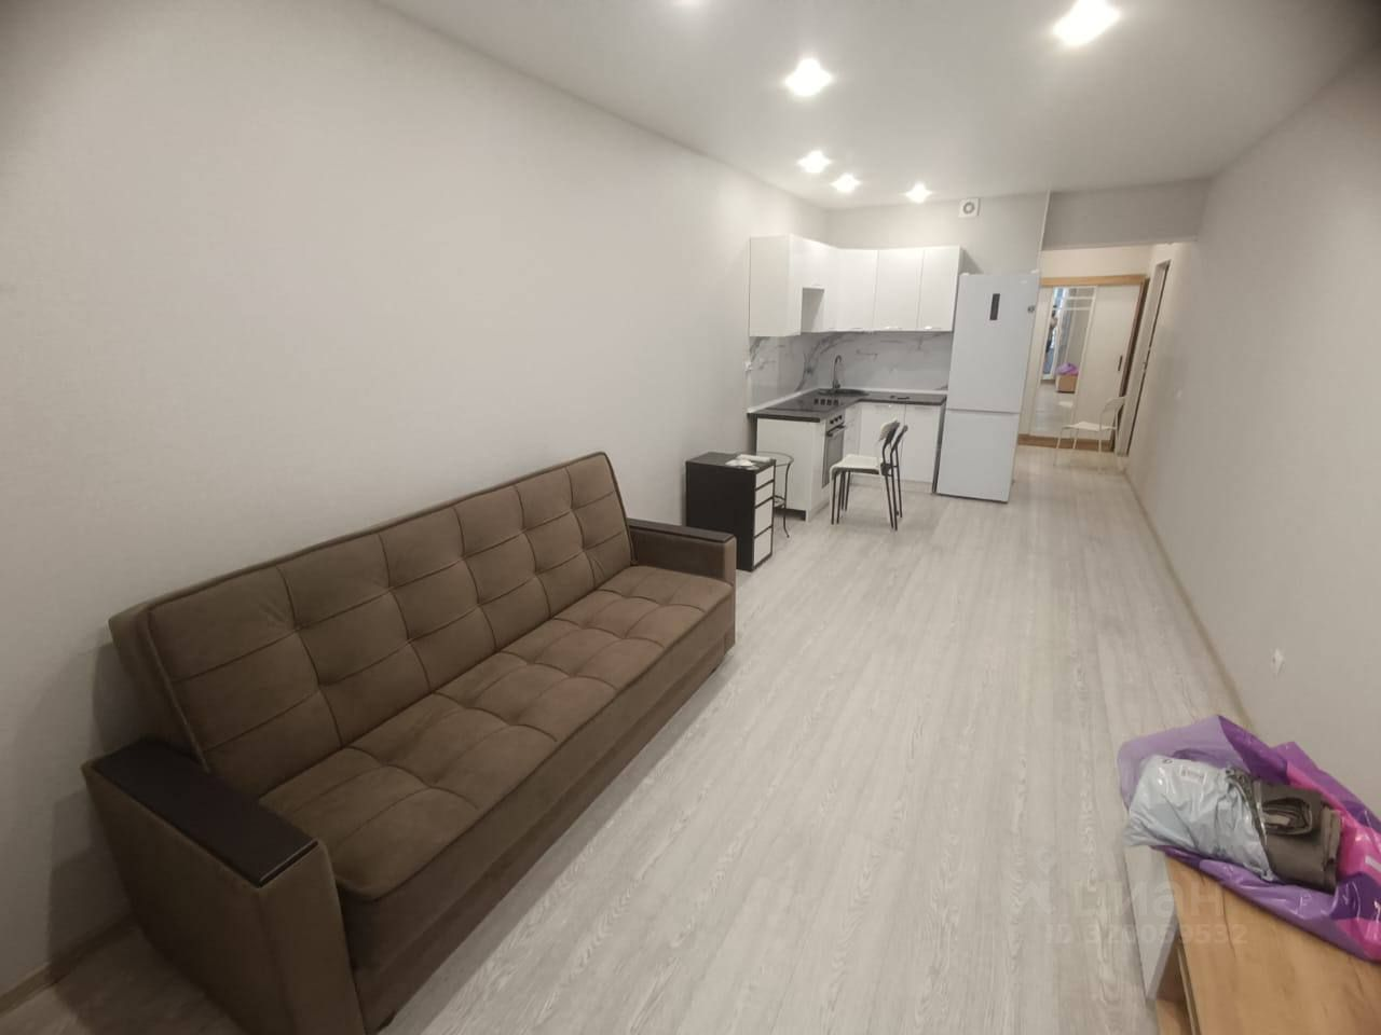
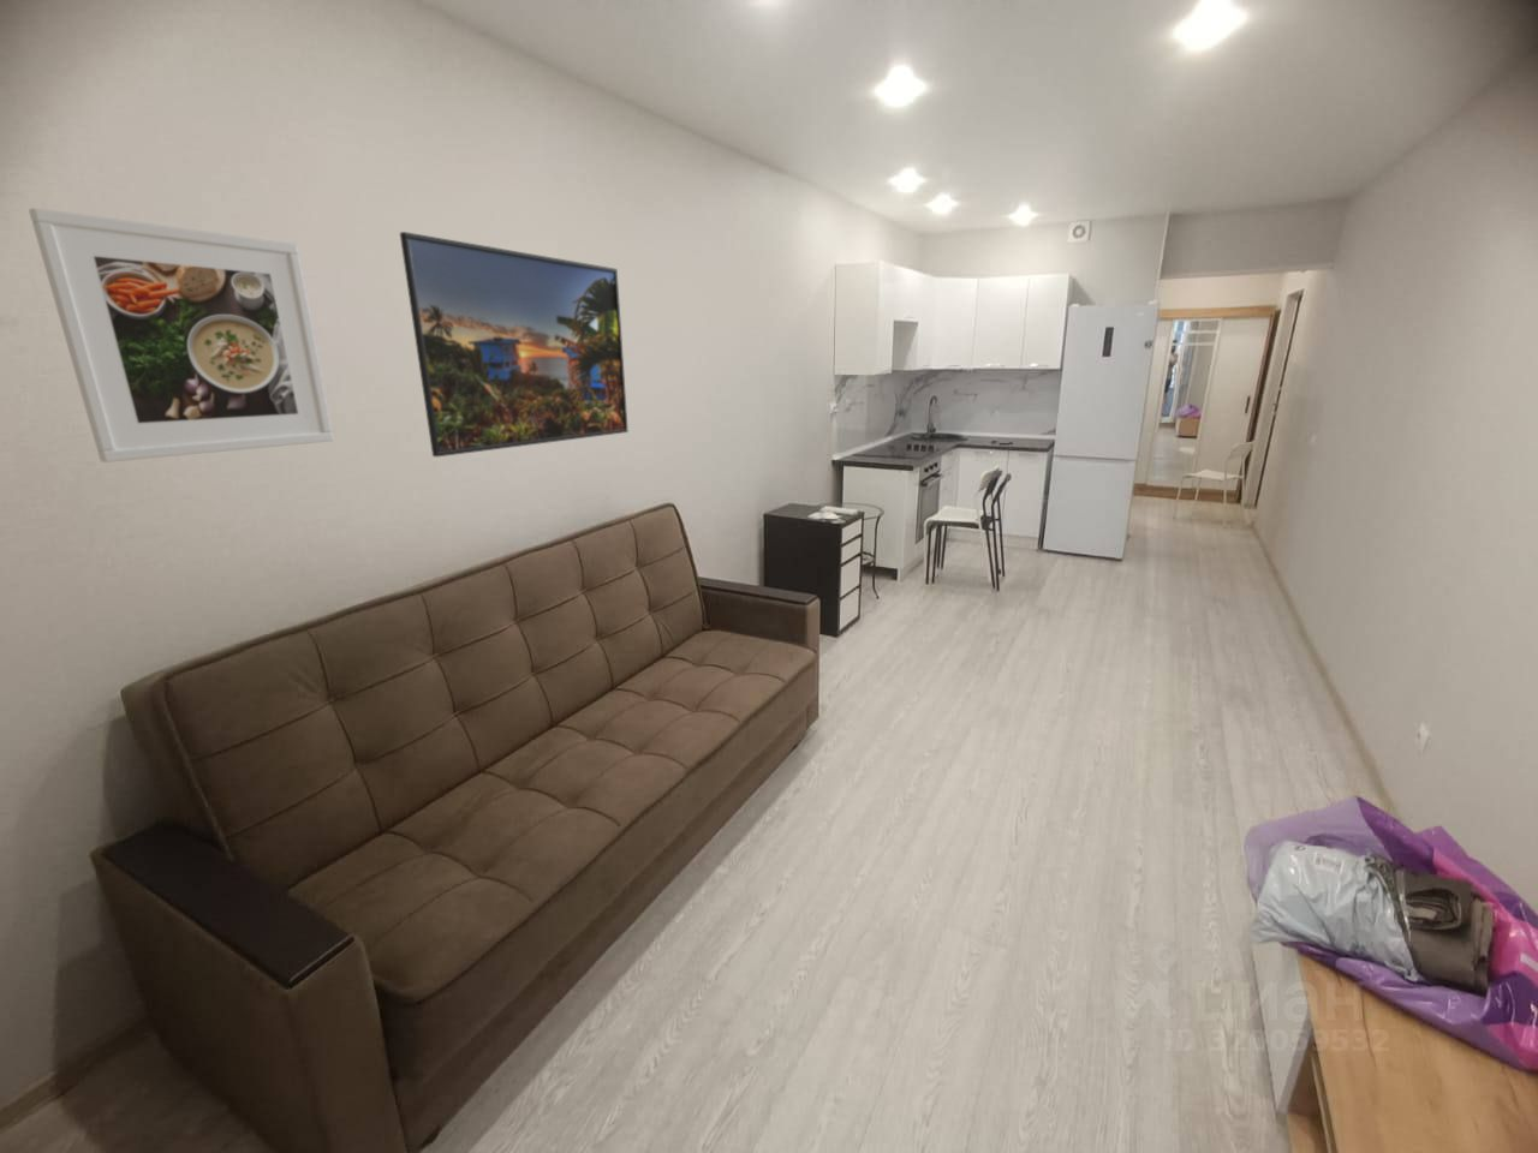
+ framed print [398,230,630,458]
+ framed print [28,207,335,464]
